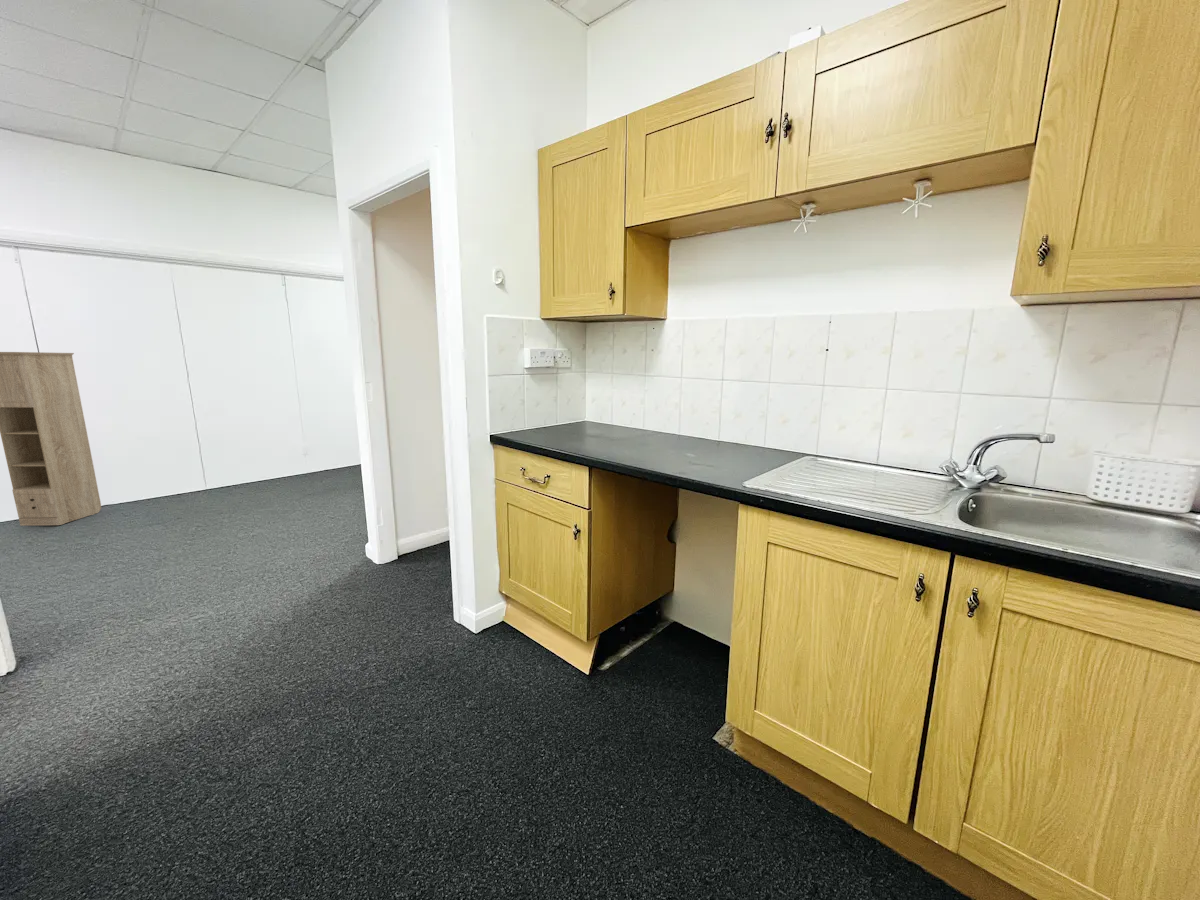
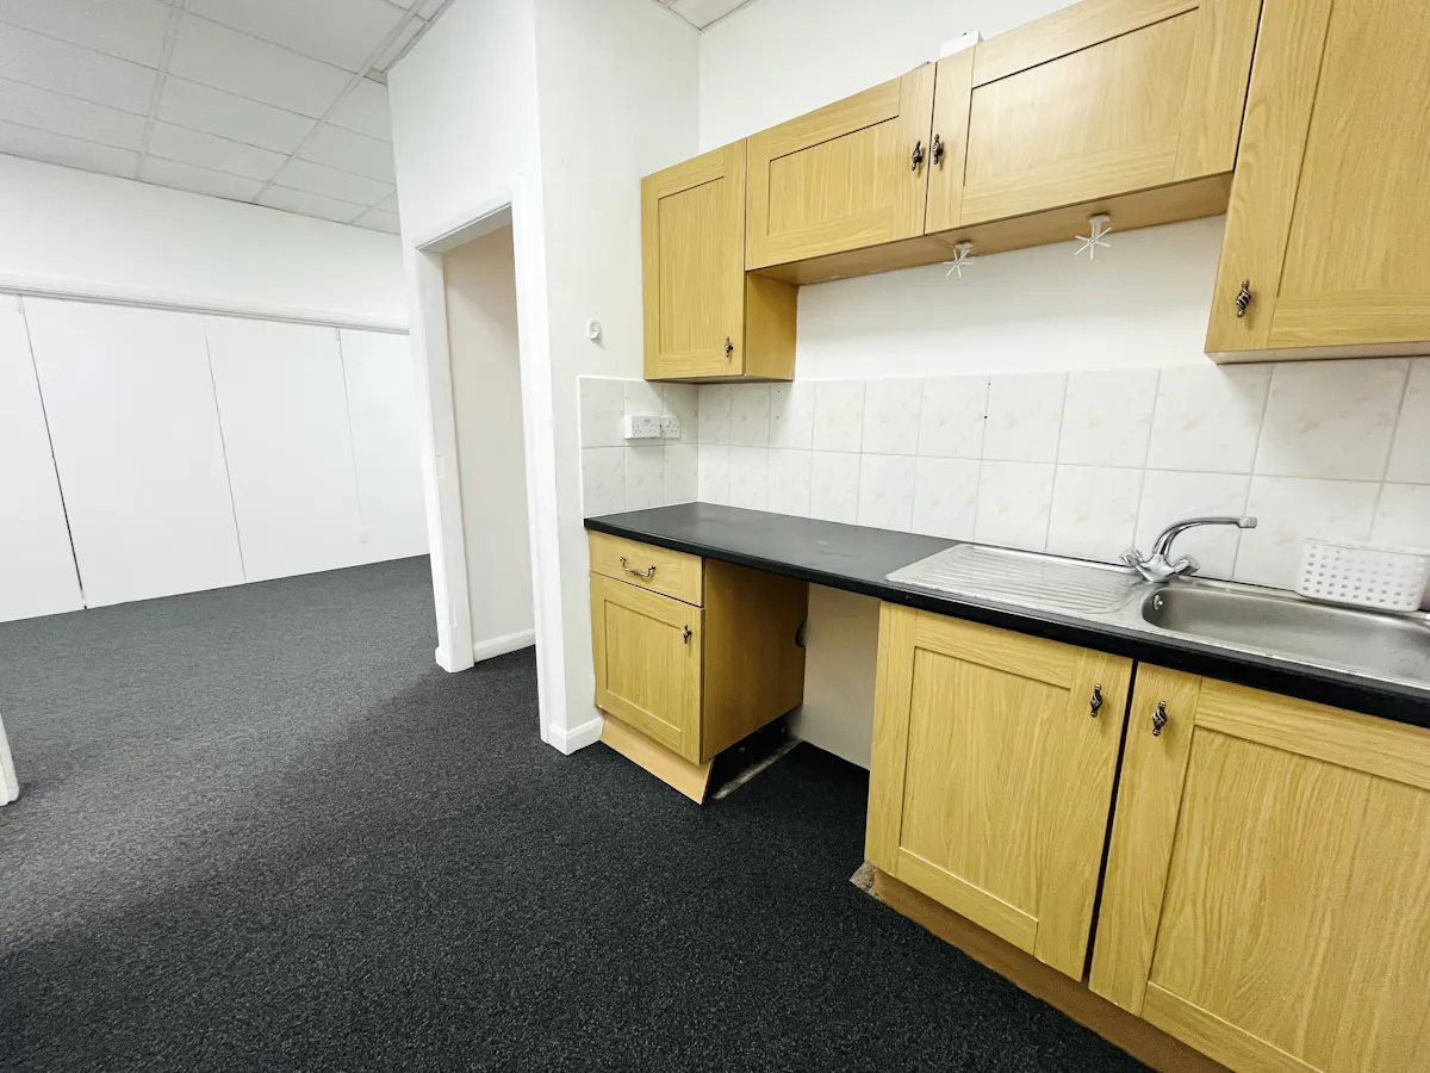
- storage cabinet [0,351,102,527]
